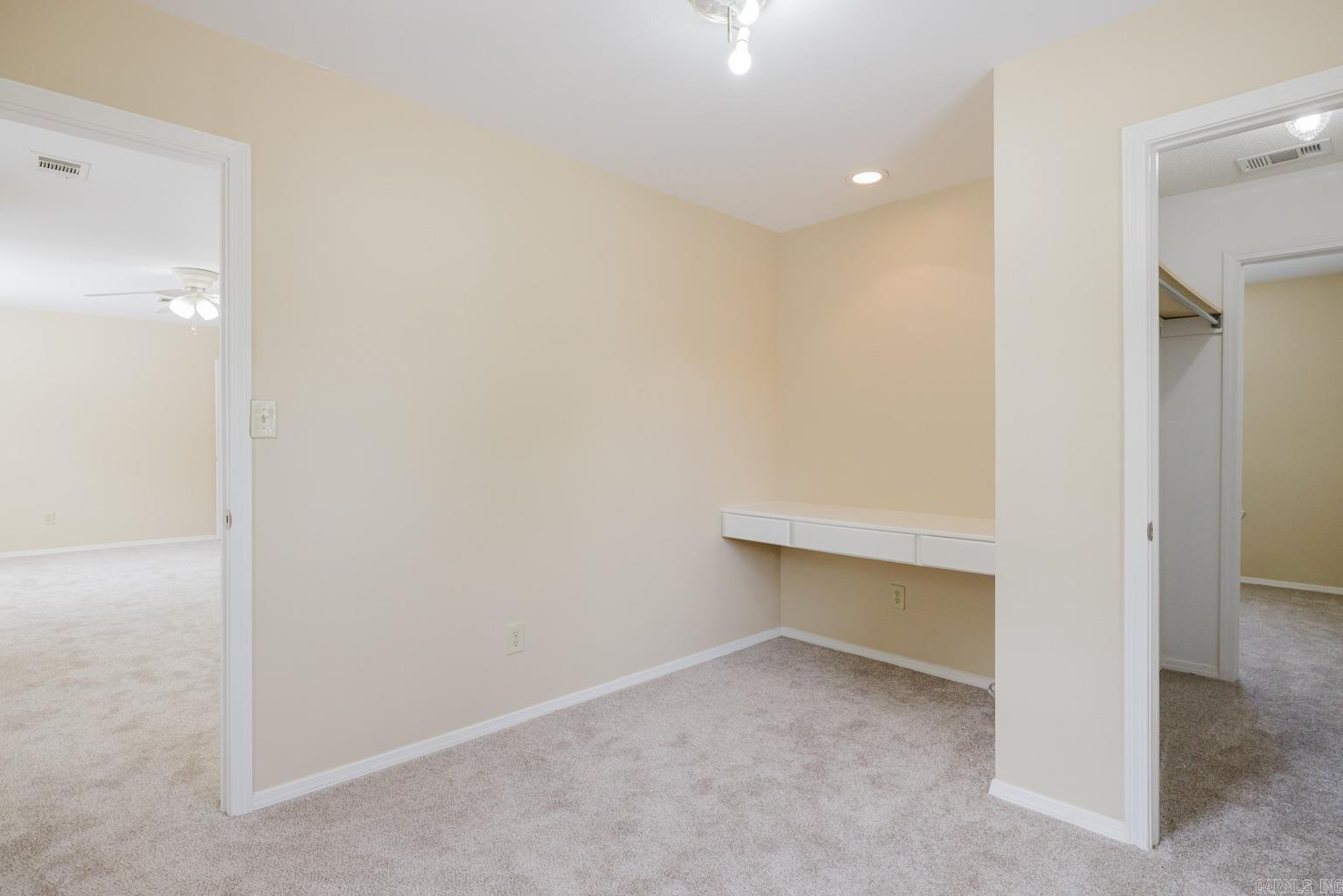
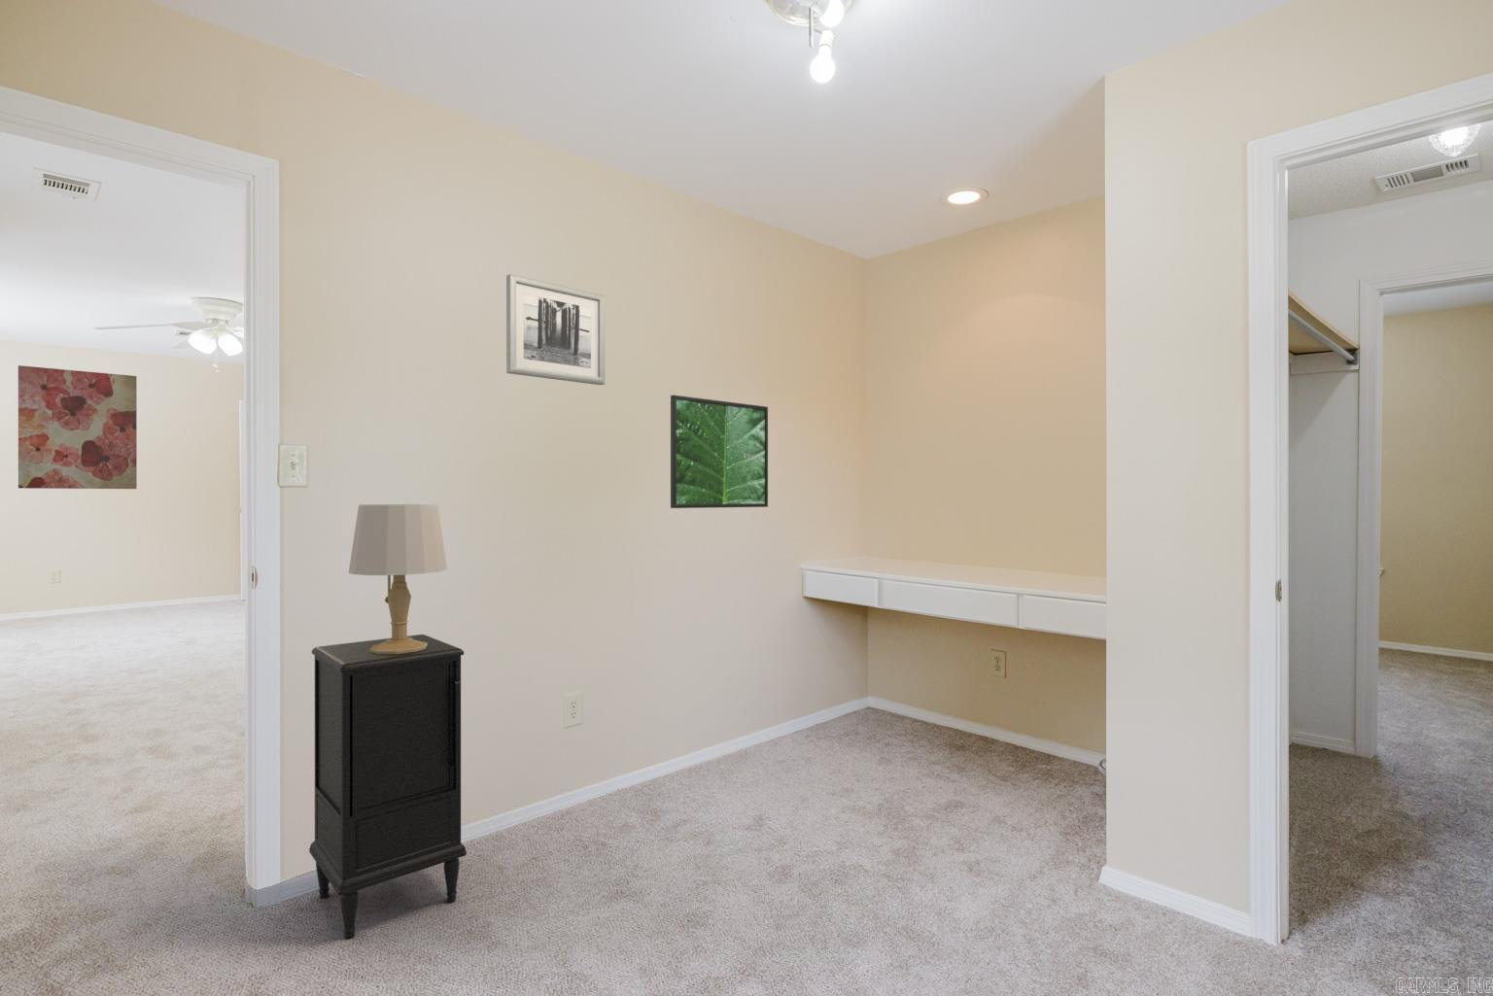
+ nightstand [308,634,468,939]
+ table lamp [348,504,448,654]
+ wall art [506,273,606,386]
+ wall art [18,365,138,490]
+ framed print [669,395,769,509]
